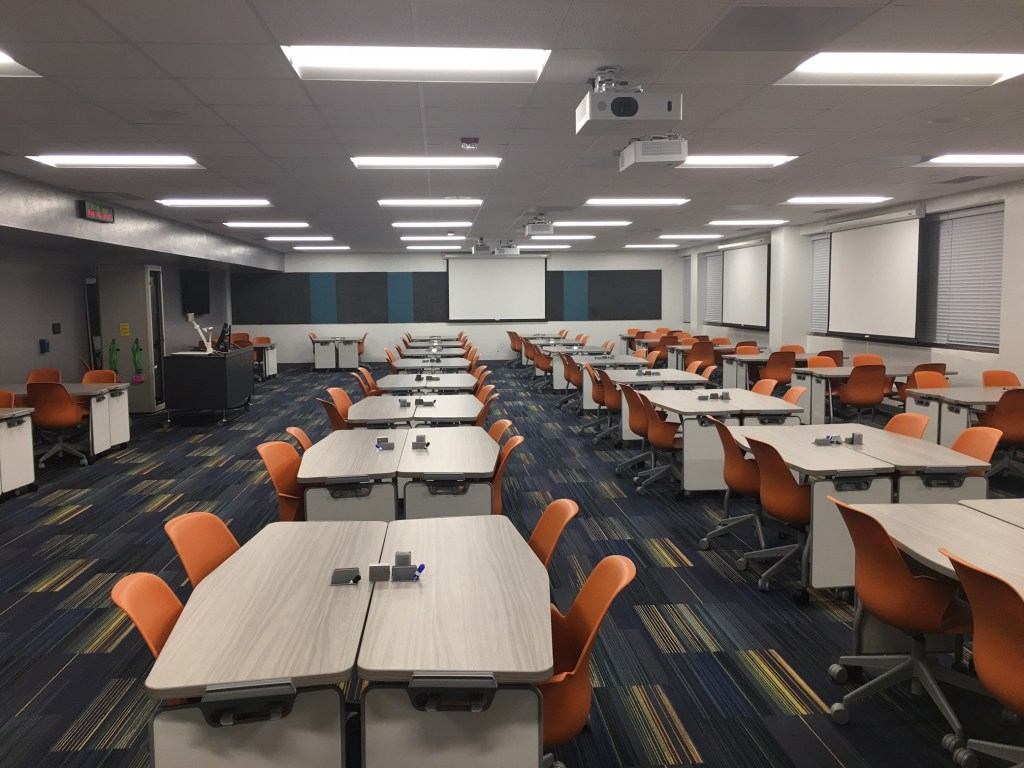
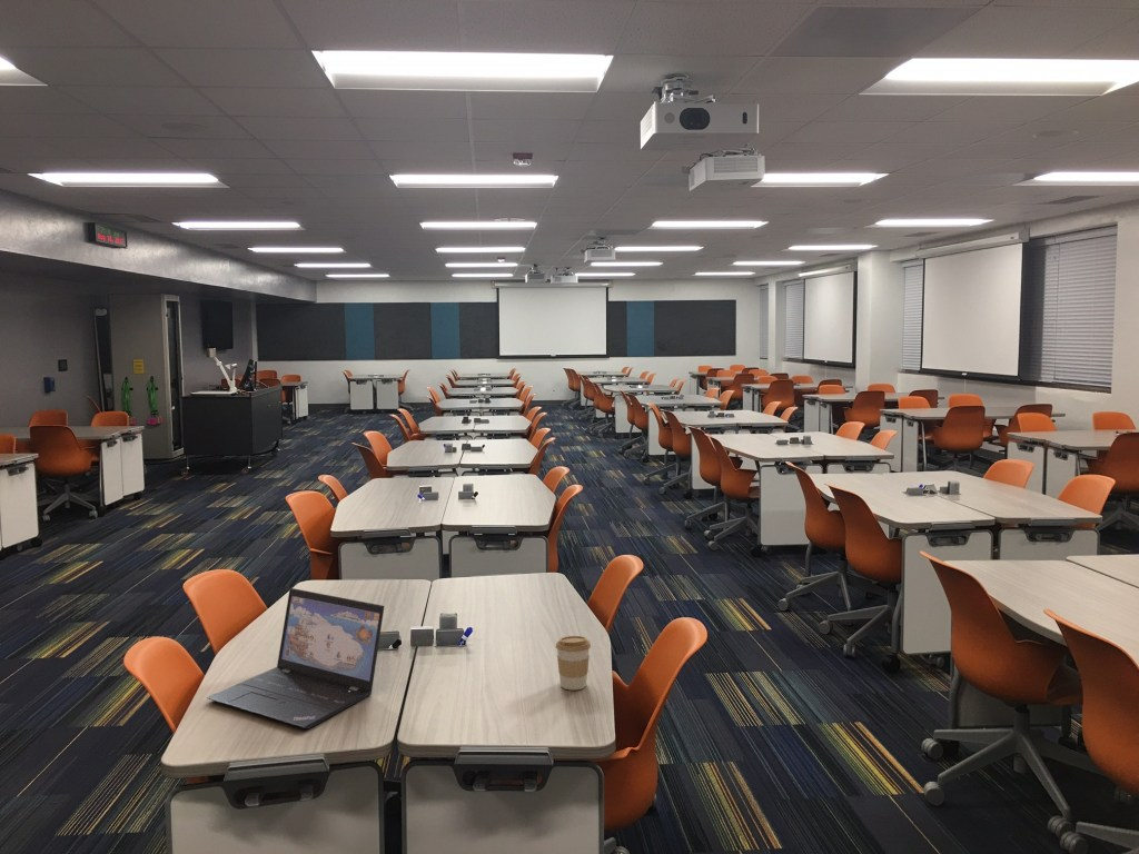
+ coffee cup [555,635,592,692]
+ laptop [206,587,385,729]
